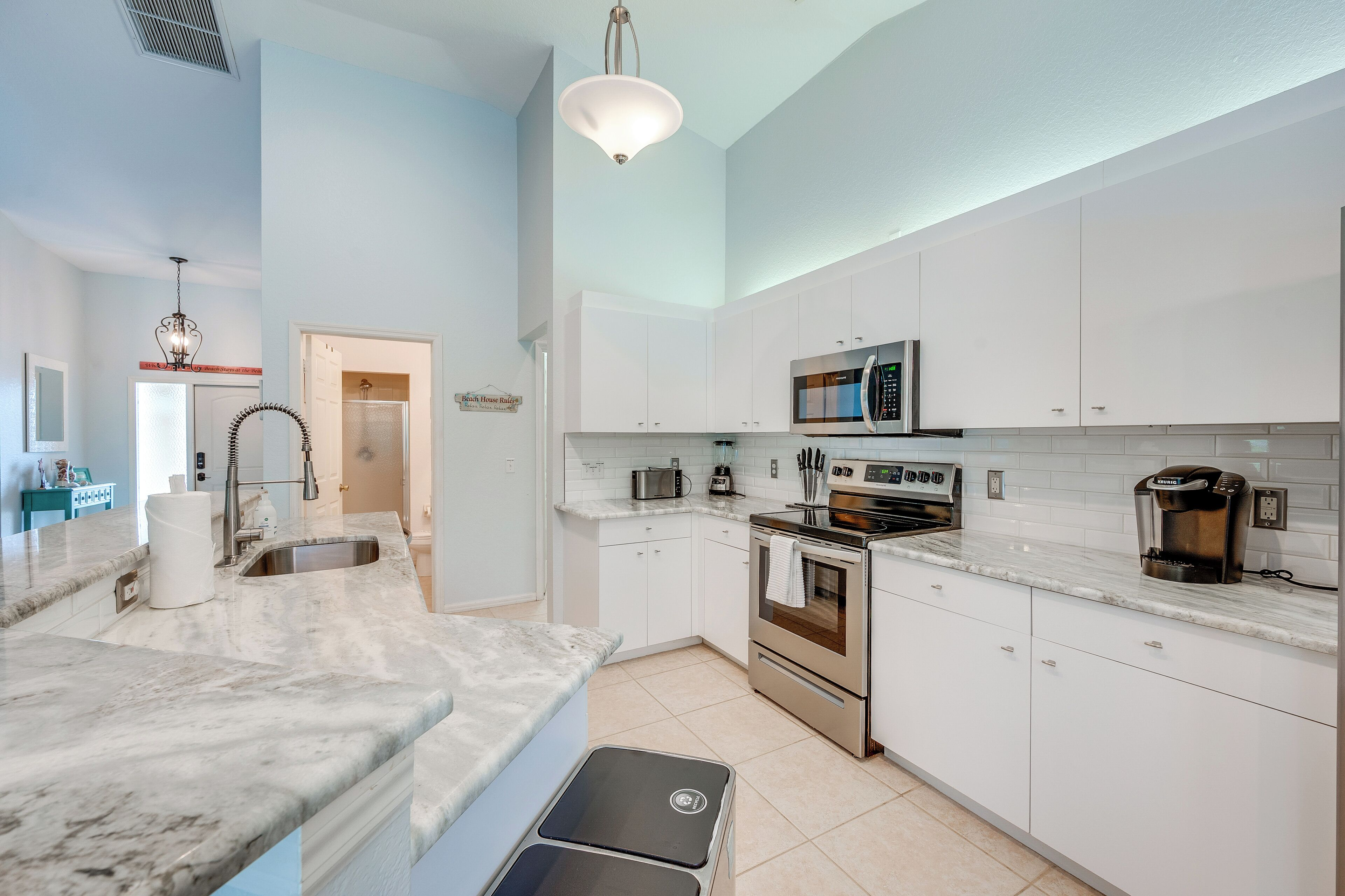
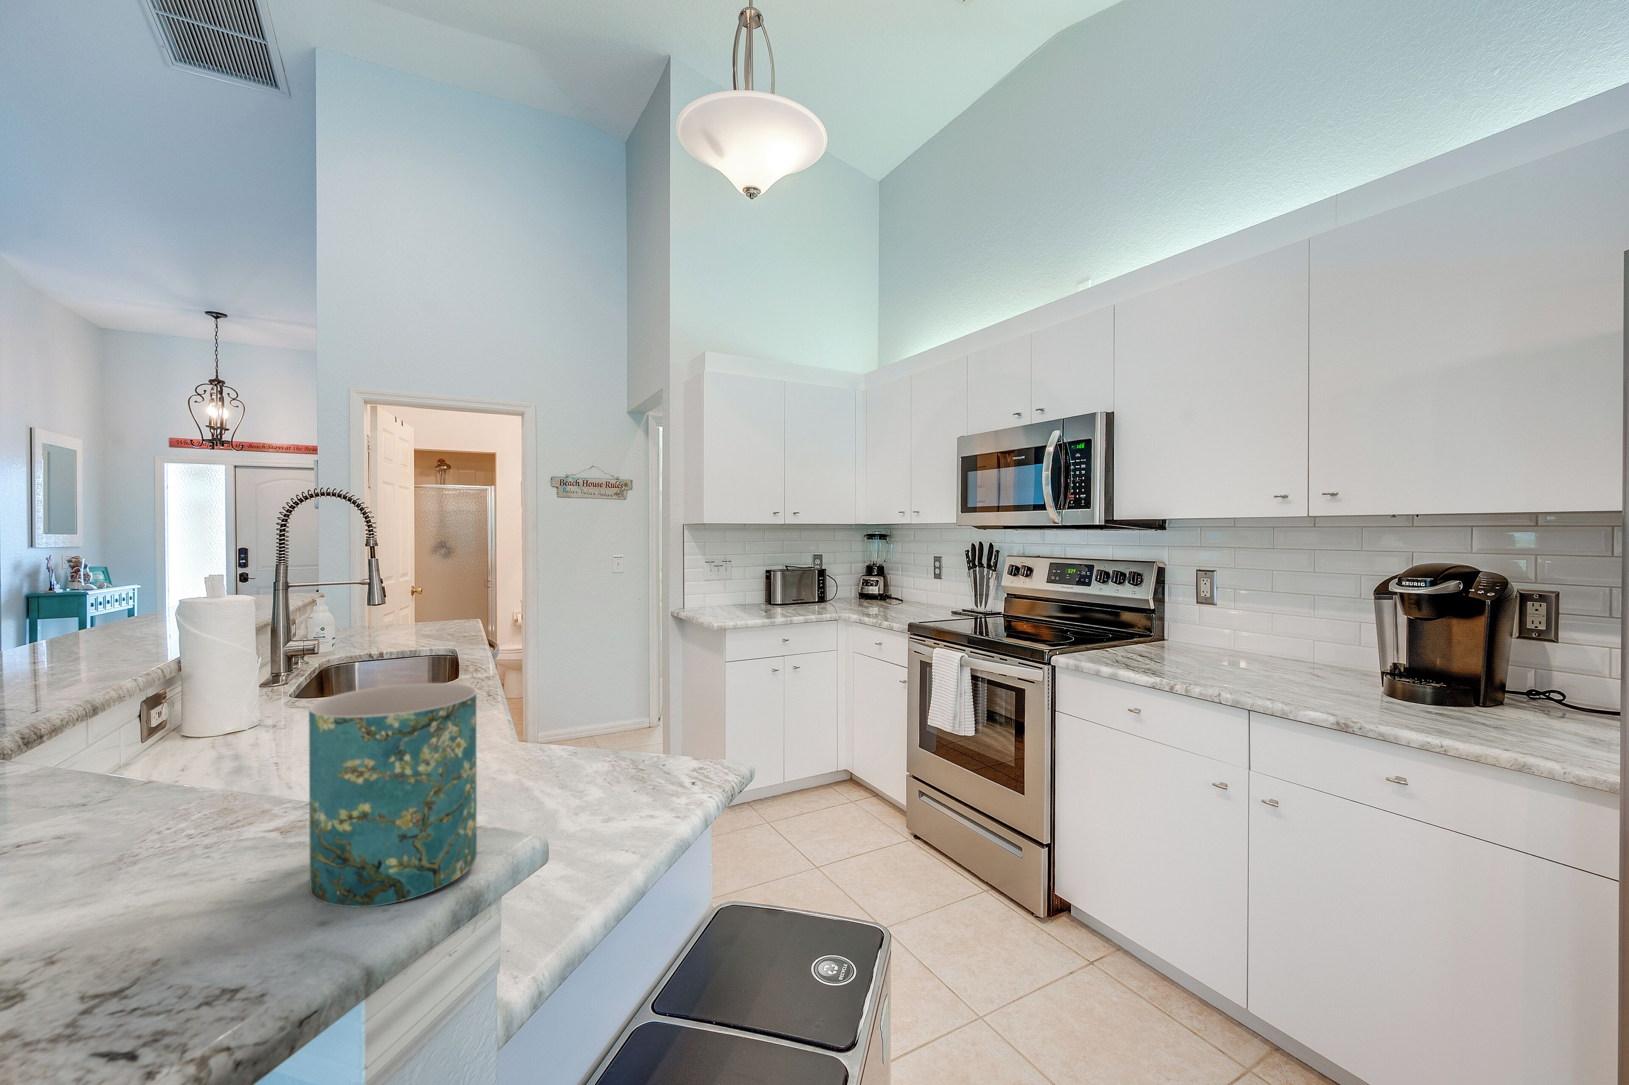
+ mug [309,683,477,908]
